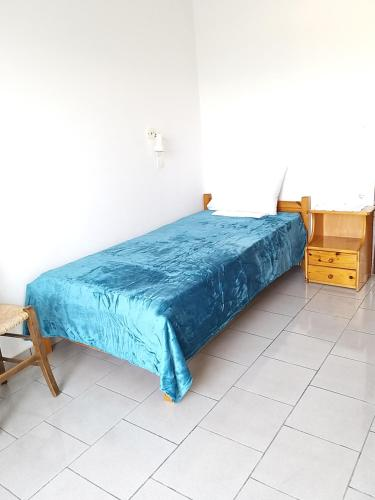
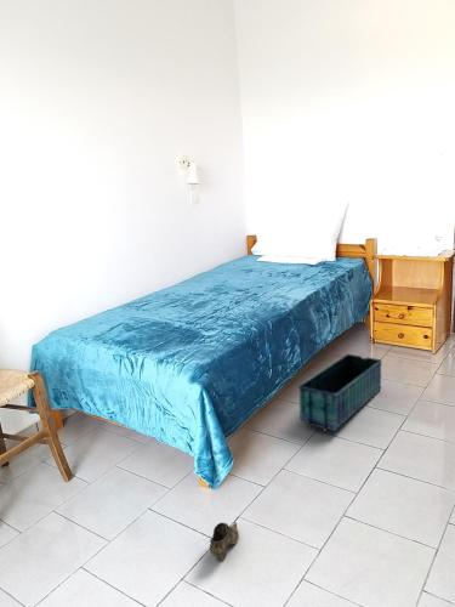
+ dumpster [297,353,383,432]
+ shoe [209,521,240,562]
